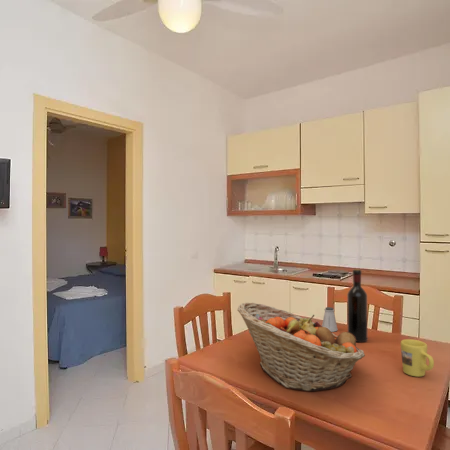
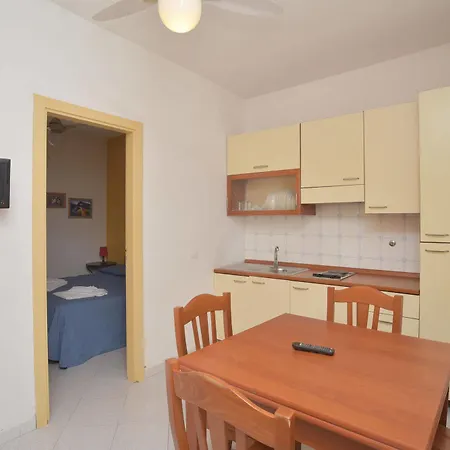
- saltshaker [321,306,339,333]
- wine bottle [346,268,368,343]
- mug [400,338,435,378]
- fruit basket [236,302,366,392]
